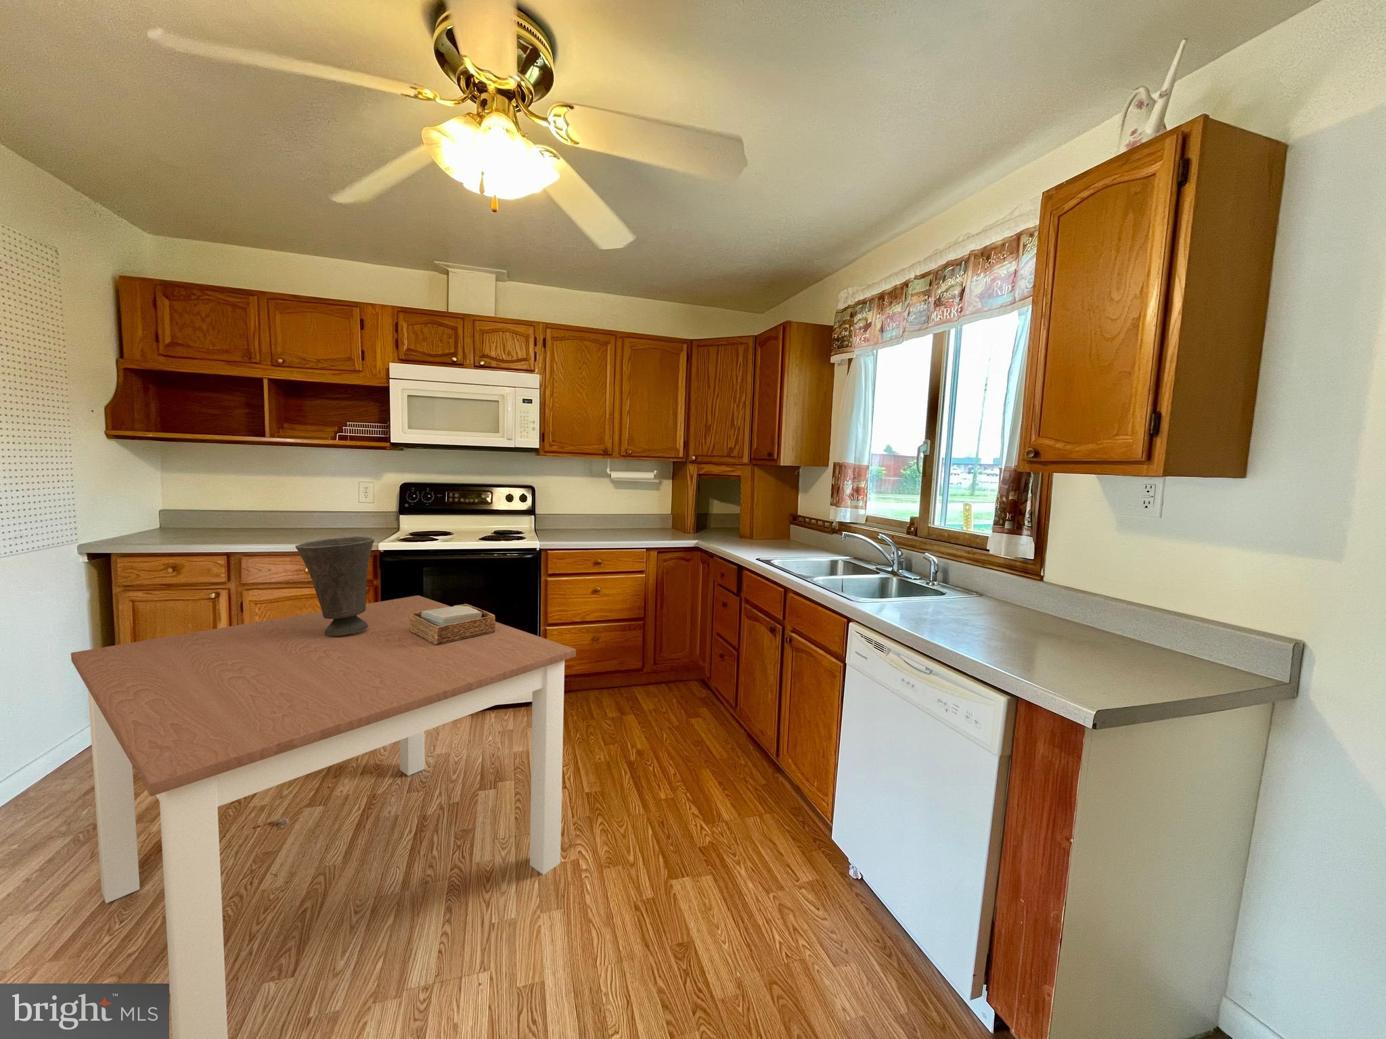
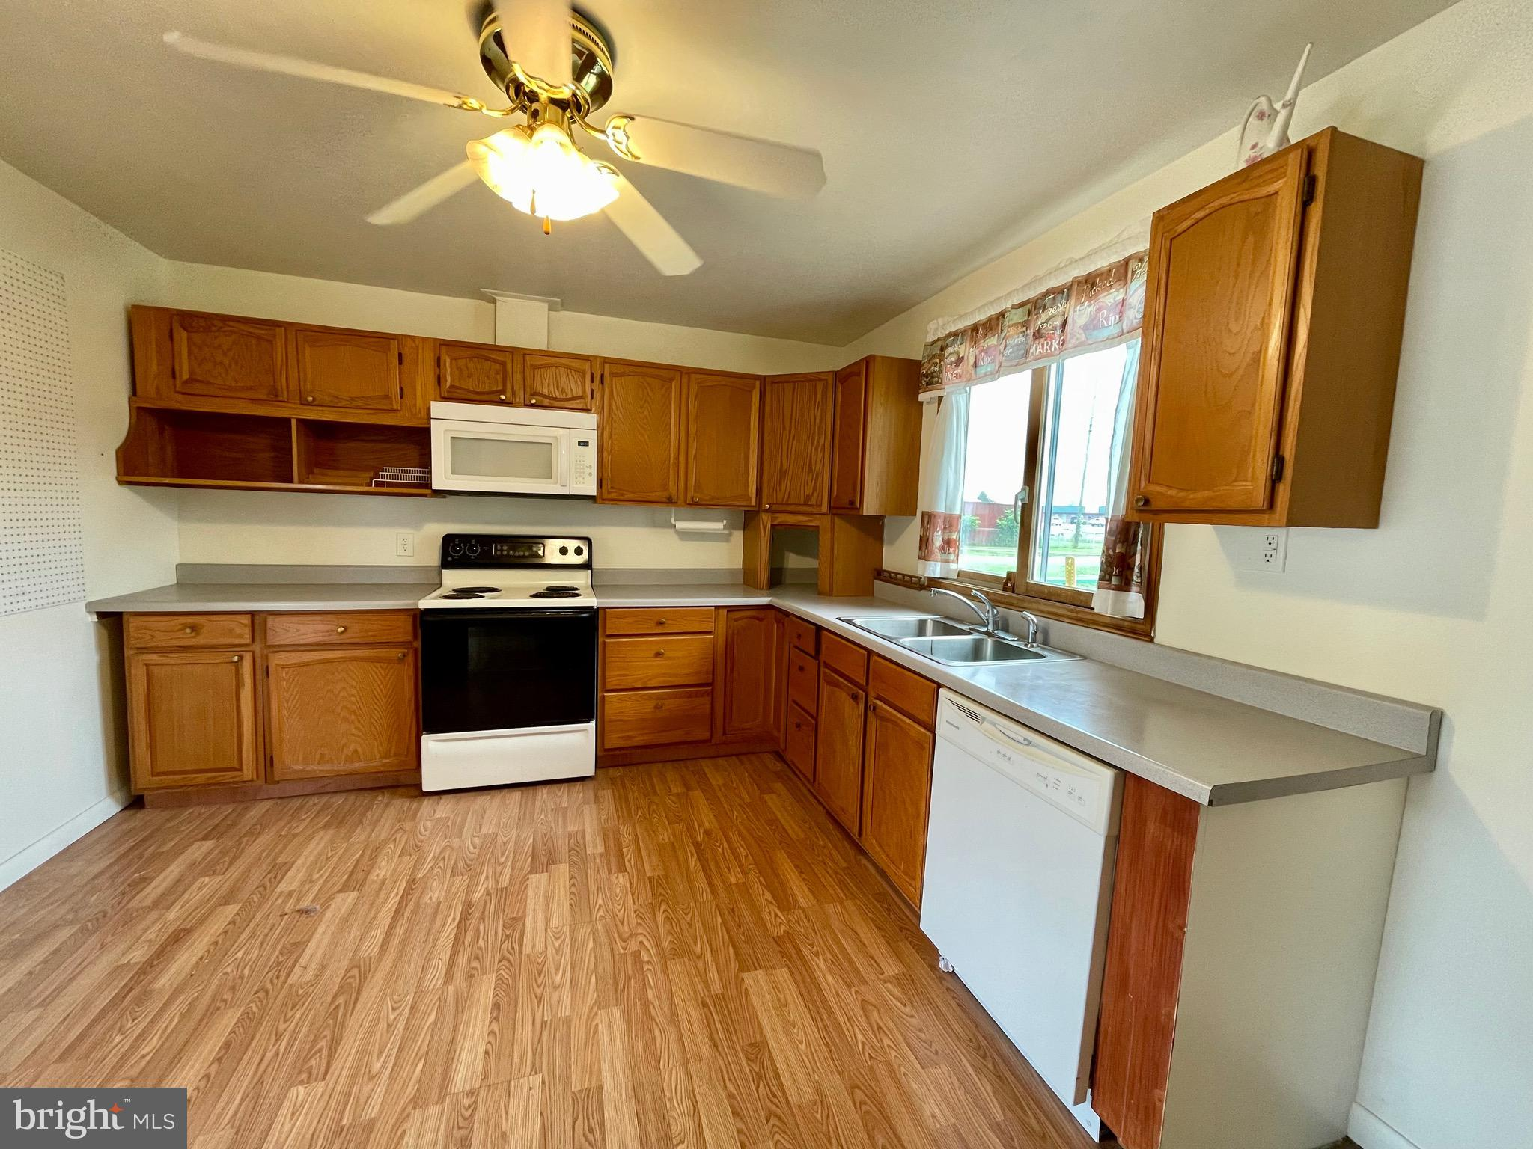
- vase [295,536,375,636]
- napkin holder [409,604,497,645]
- dining table [70,595,576,1039]
